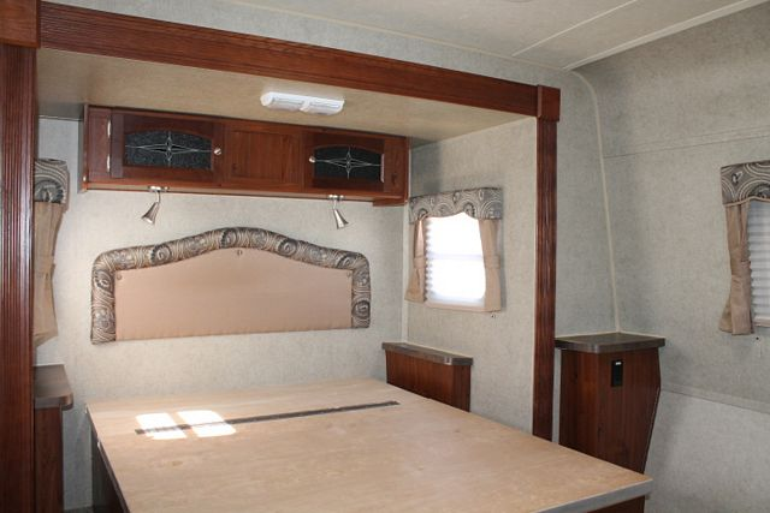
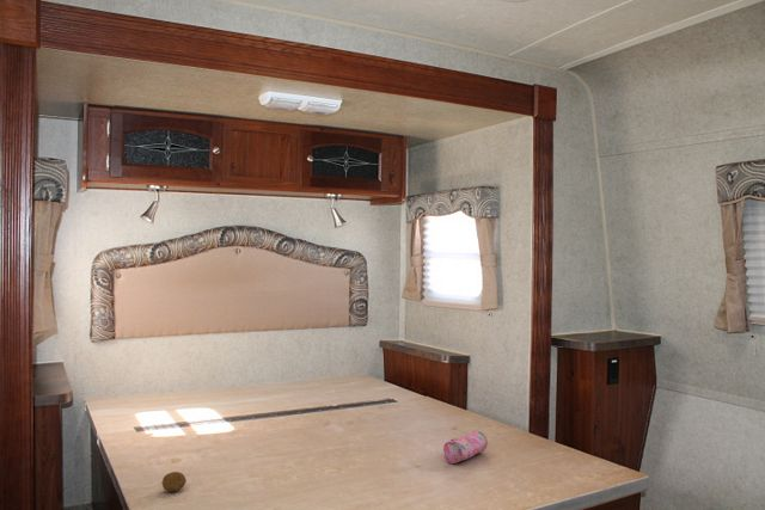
+ pencil case [442,430,489,465]
+ fruit [161,471,188,493]
